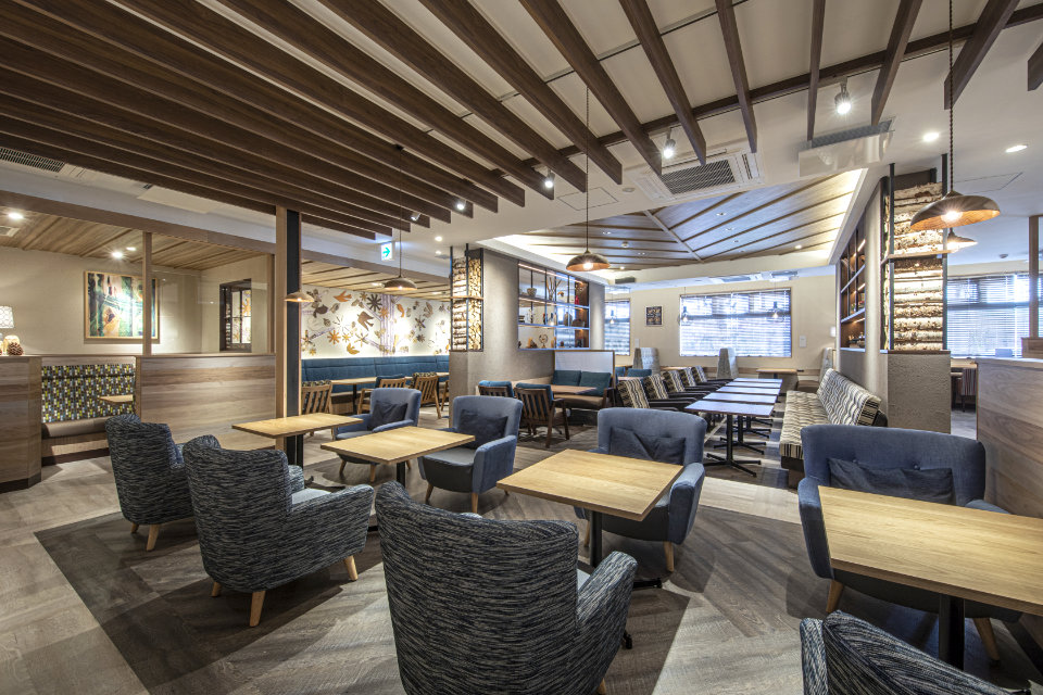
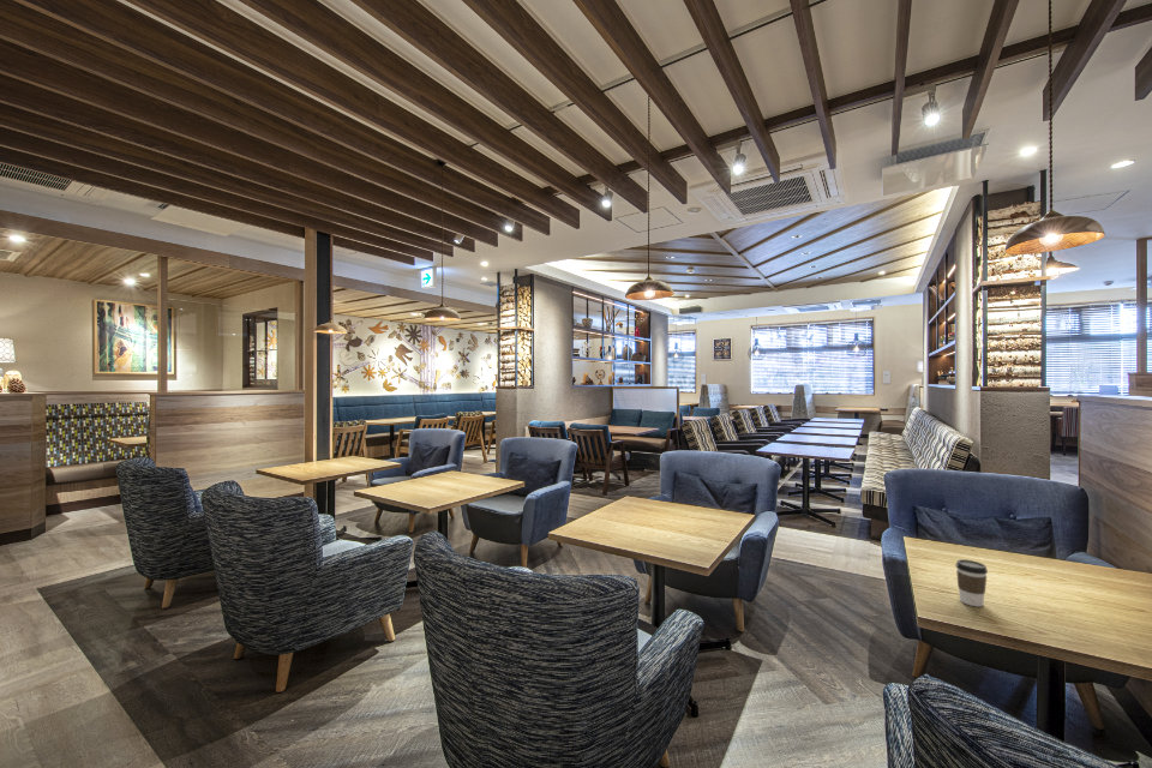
+ coffee cup [954,558,989,607]
